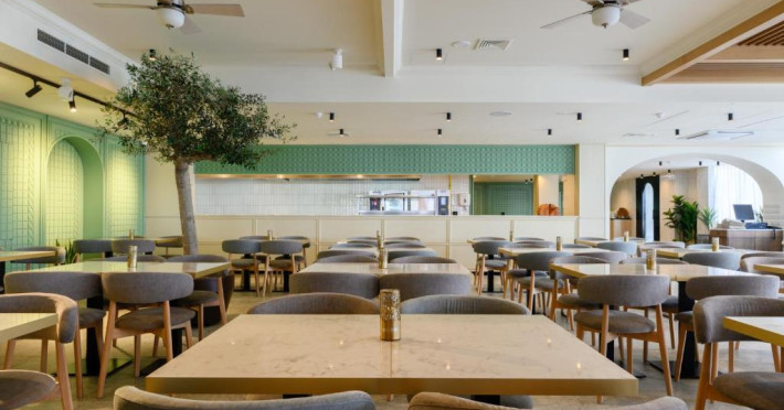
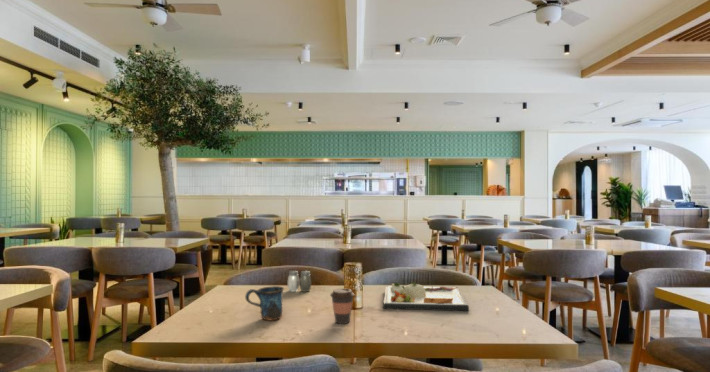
+ dinner plate [382,281,470,312]
+ salt and pepper shaker [287,270,312,293]
+ coffee cup [329,288,356,325]
+ mug [244,285,285,322]
